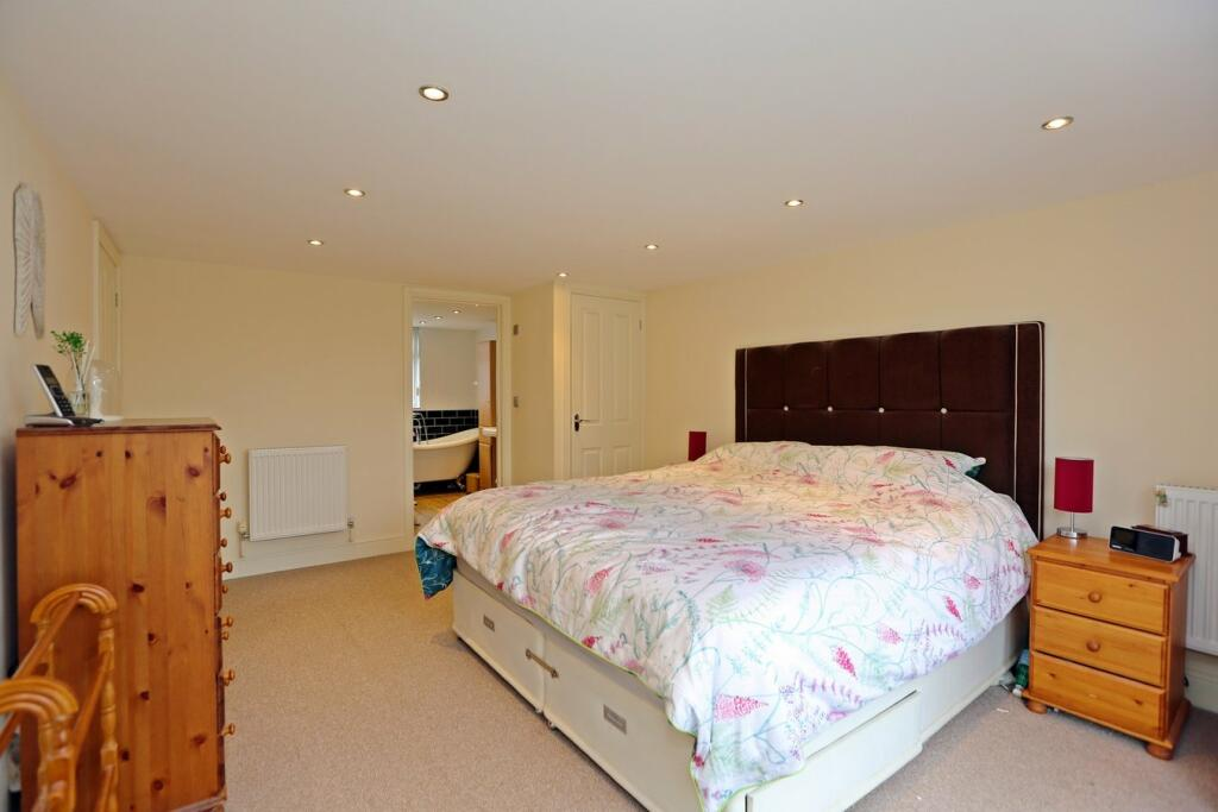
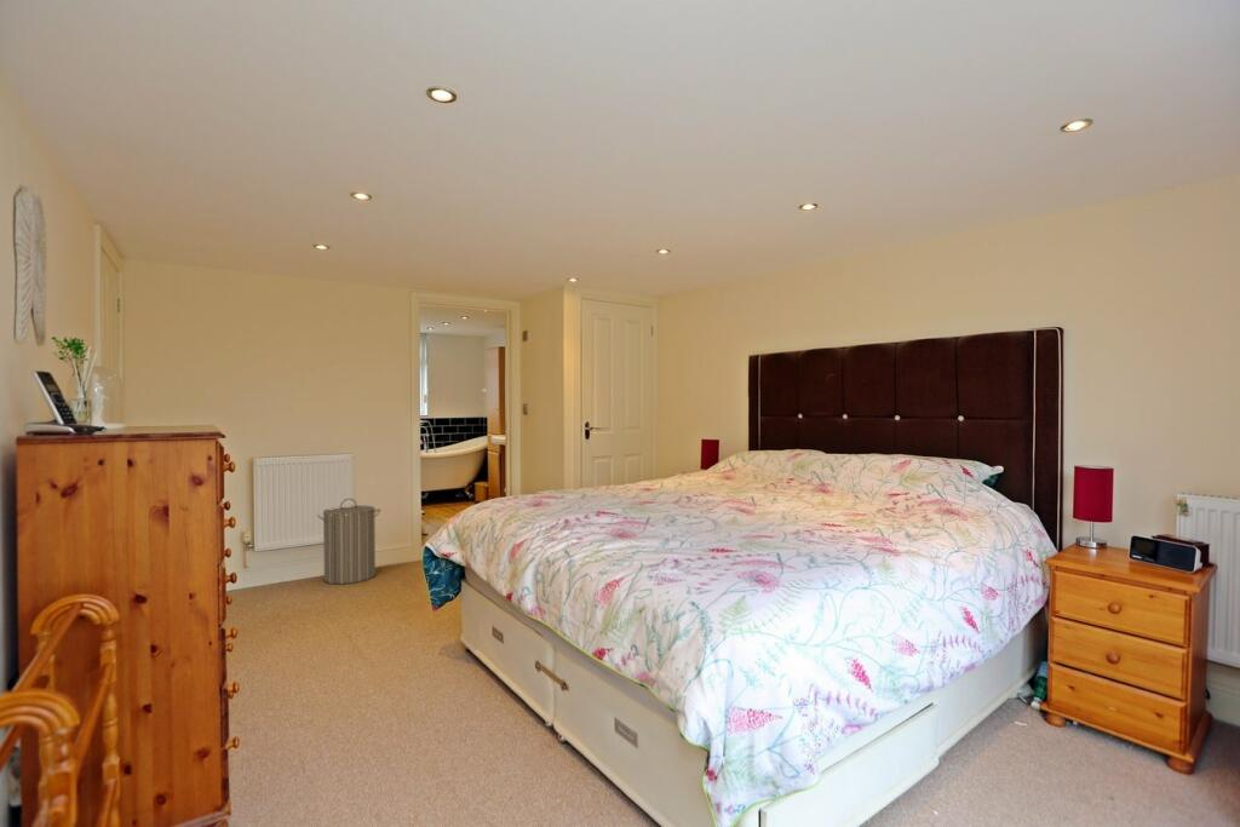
+ laundry hamper [316,498,381,585]
